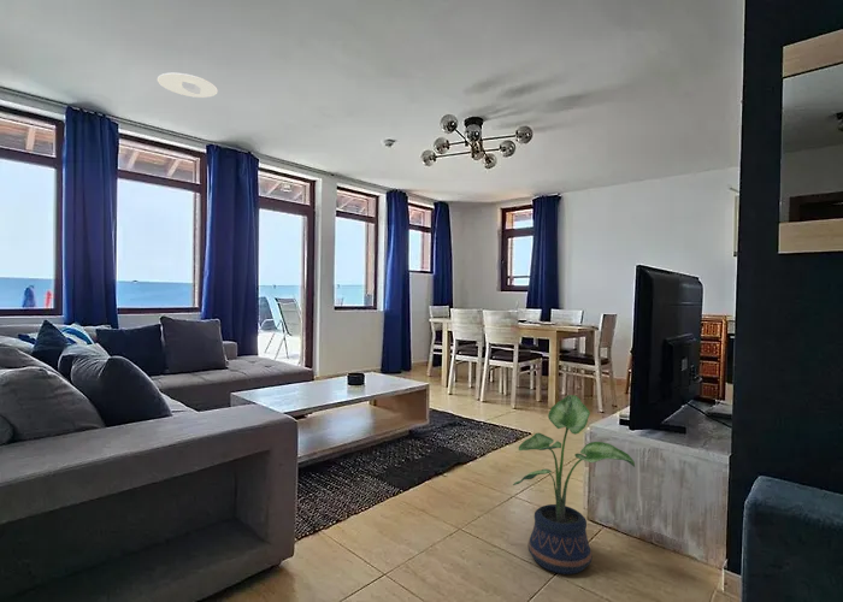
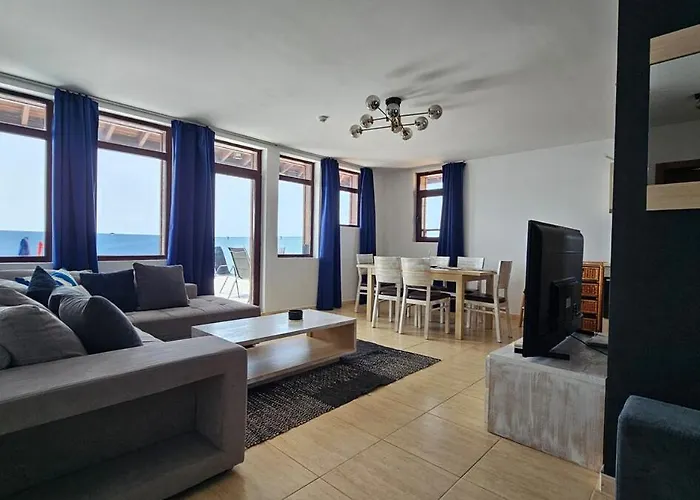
- recessed light [157,72,219,99]
- potted plant [512,394,636,576]
